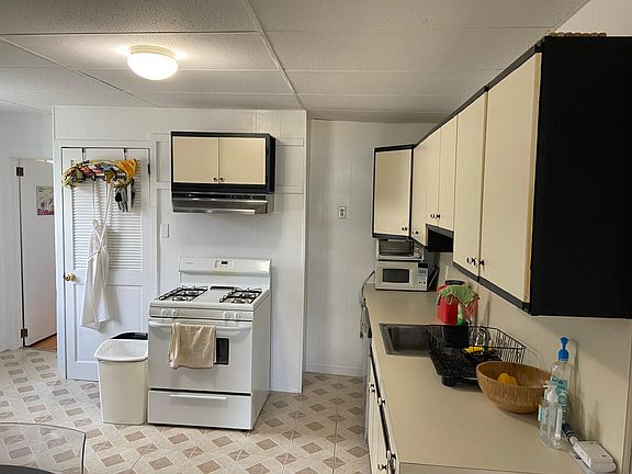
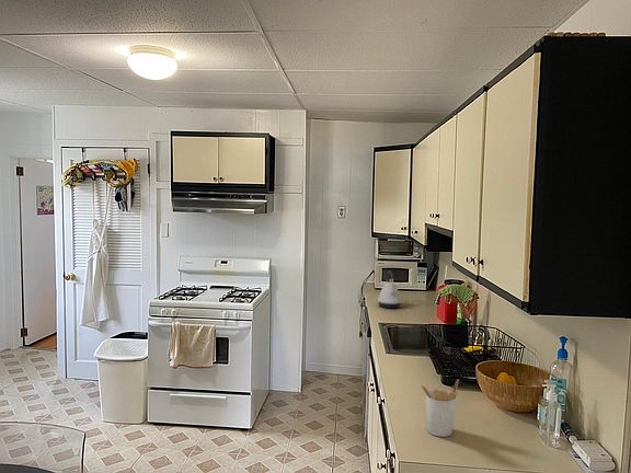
+ utensil holder [420,378,460,438]
+ kettle [377,269,402,310]
